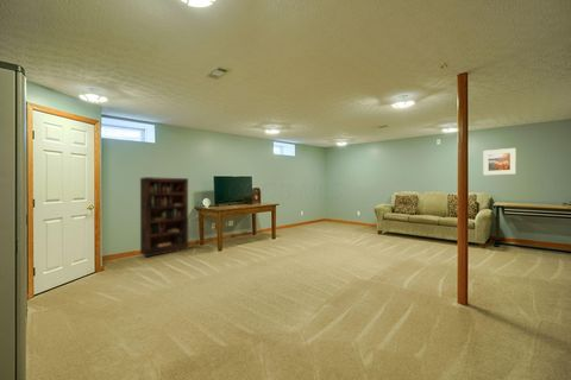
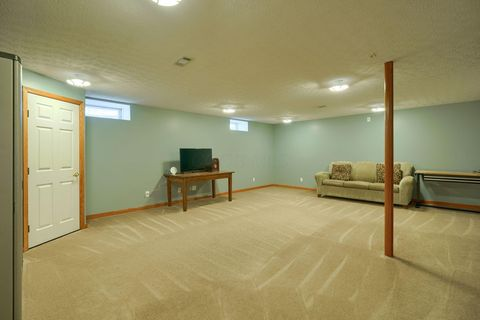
- bookcase [139,176,189,258]
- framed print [482,147,517,176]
